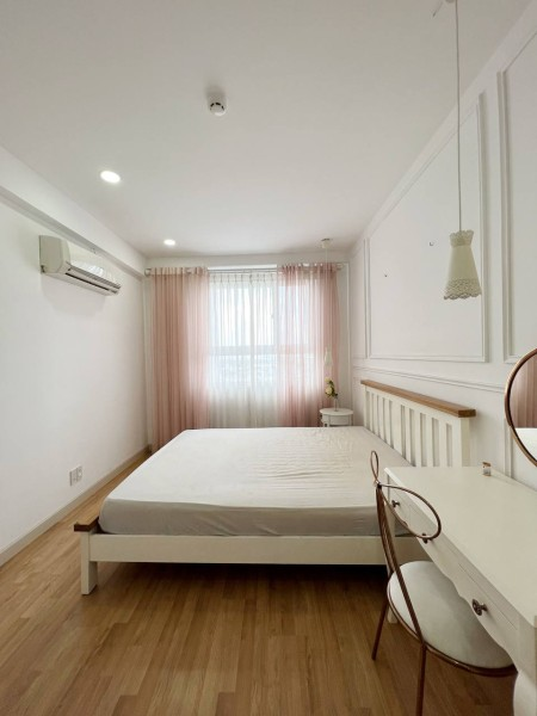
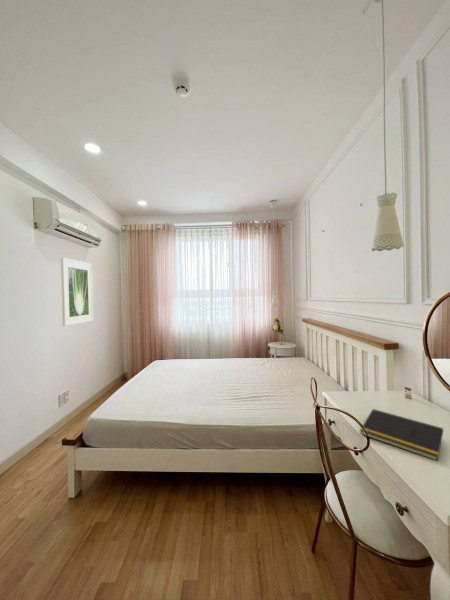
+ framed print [60,257,94,327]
+ notepad [359,408,444,462]
